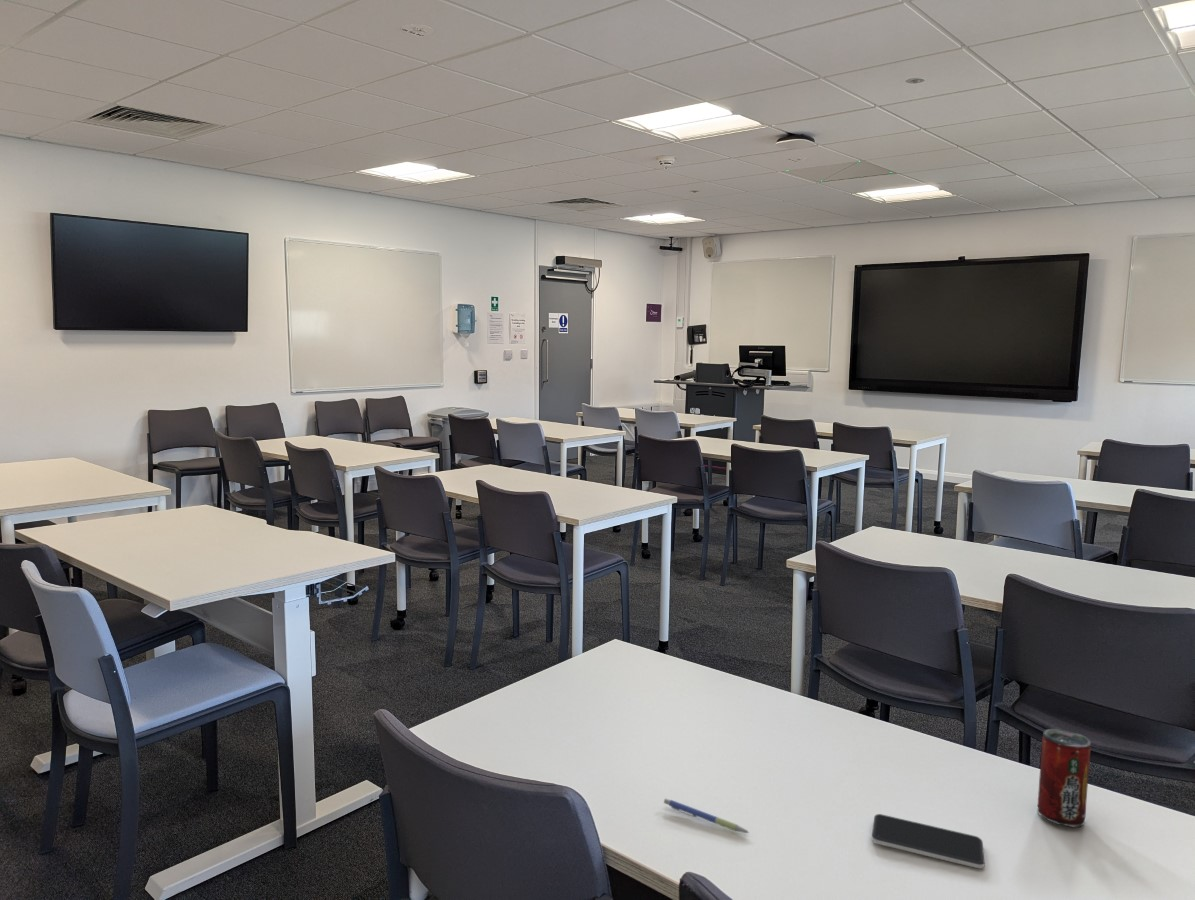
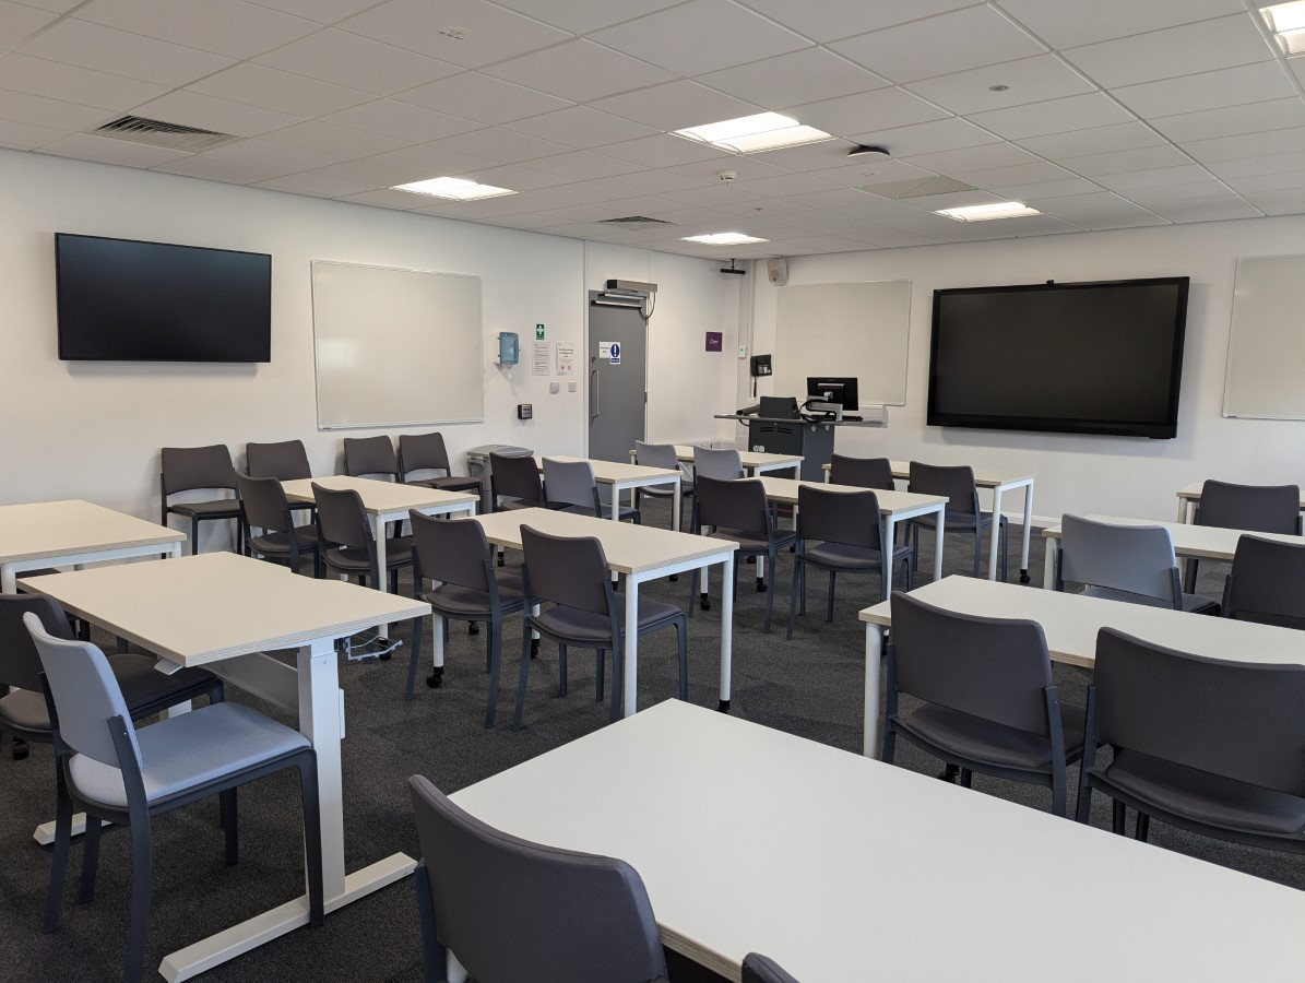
- smartphone [871,813,986,869]
- pen [663,798,750,834]
- beverage can [1036,728,1092,829]
